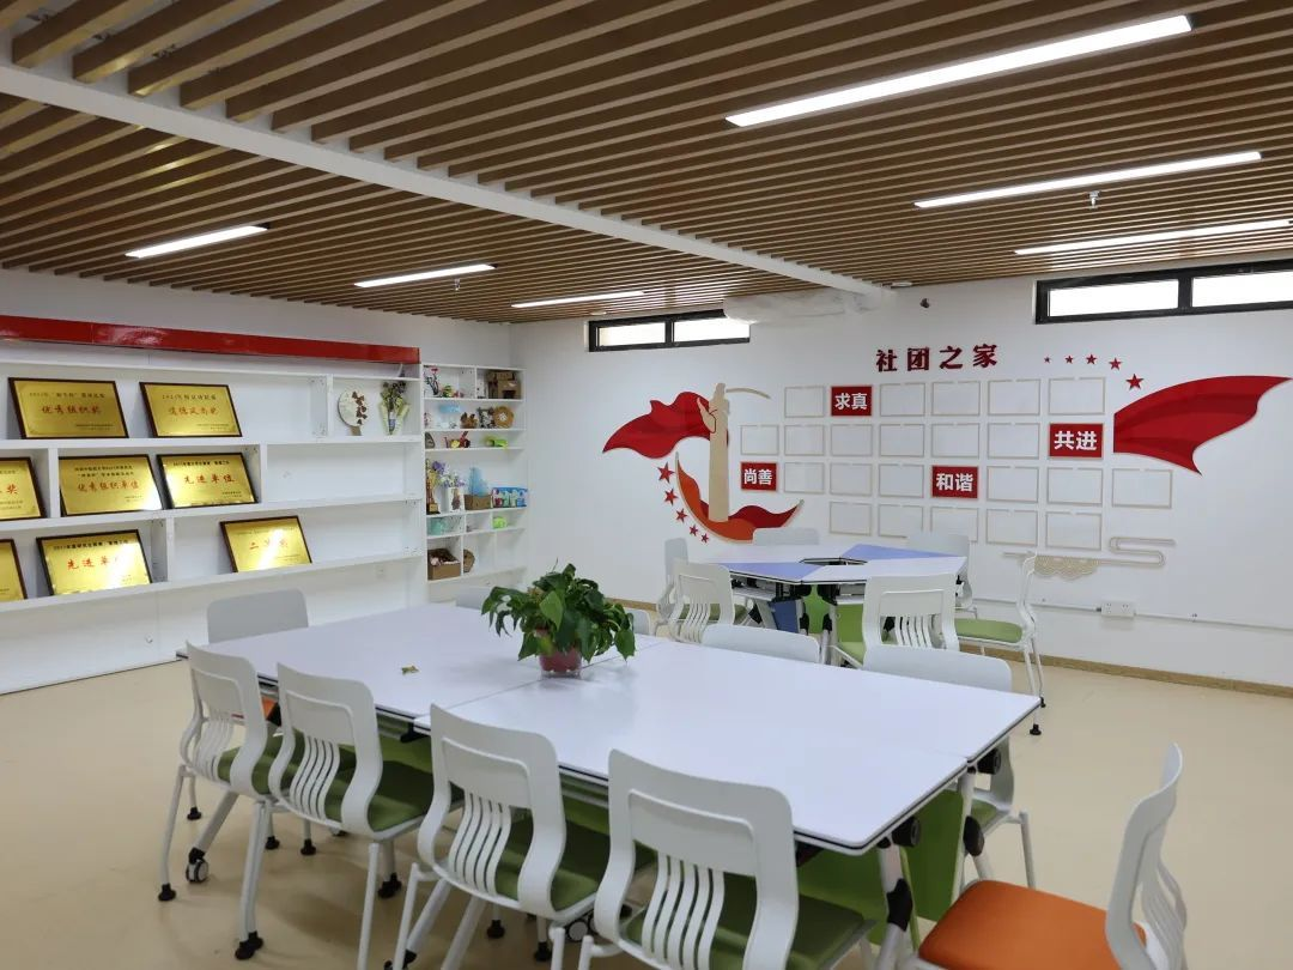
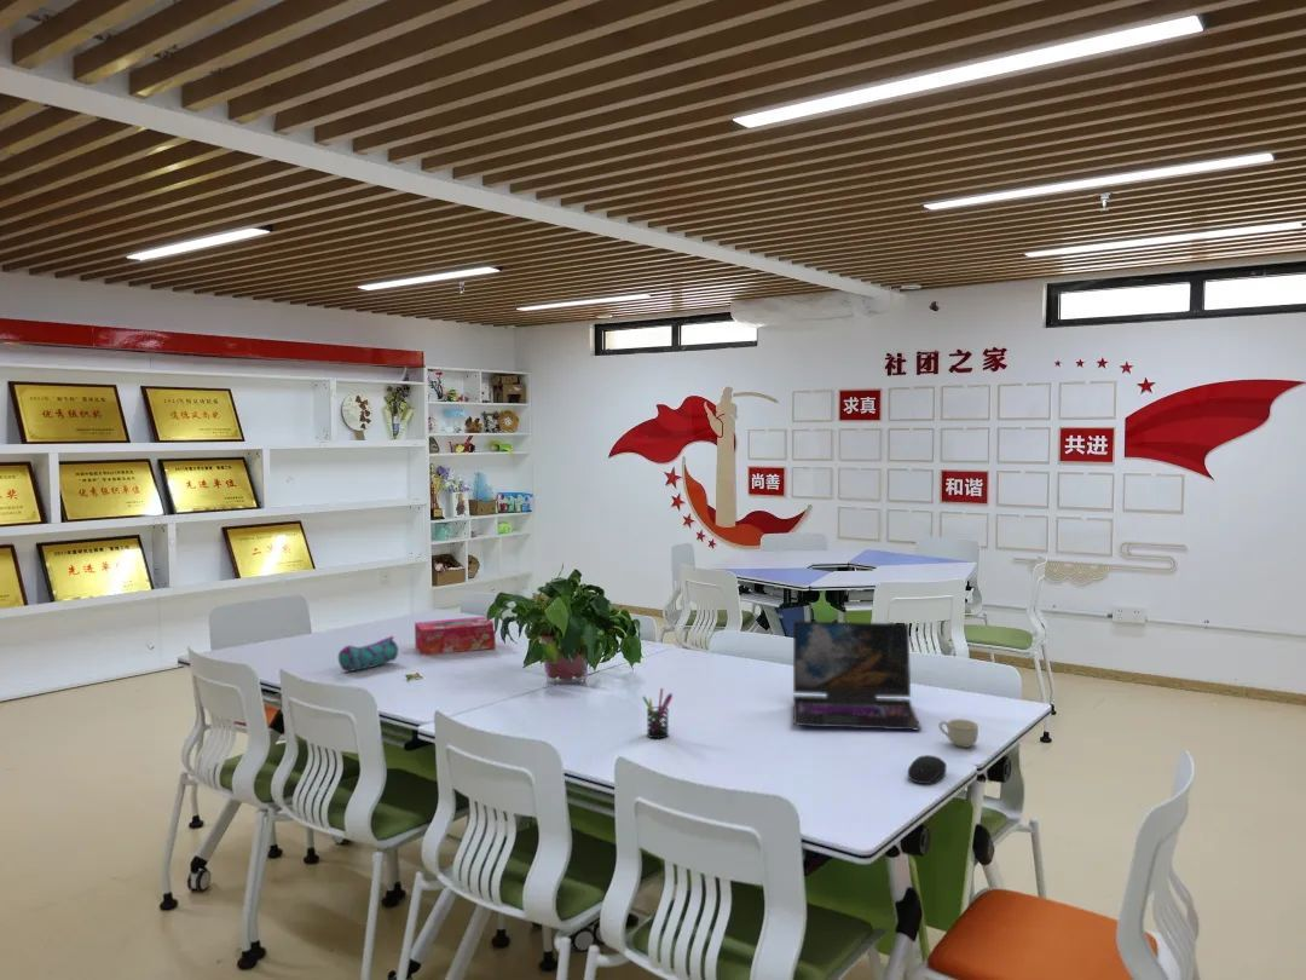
+ pen holder [641,687,674,739]
+ tissue box [414,616,497,657]
+ pencil case [337,635,399,673]
+ cup [938,717,980,749]
+ laptop [792,619,923,731]
+ computer mouse [907,754,948,785]
